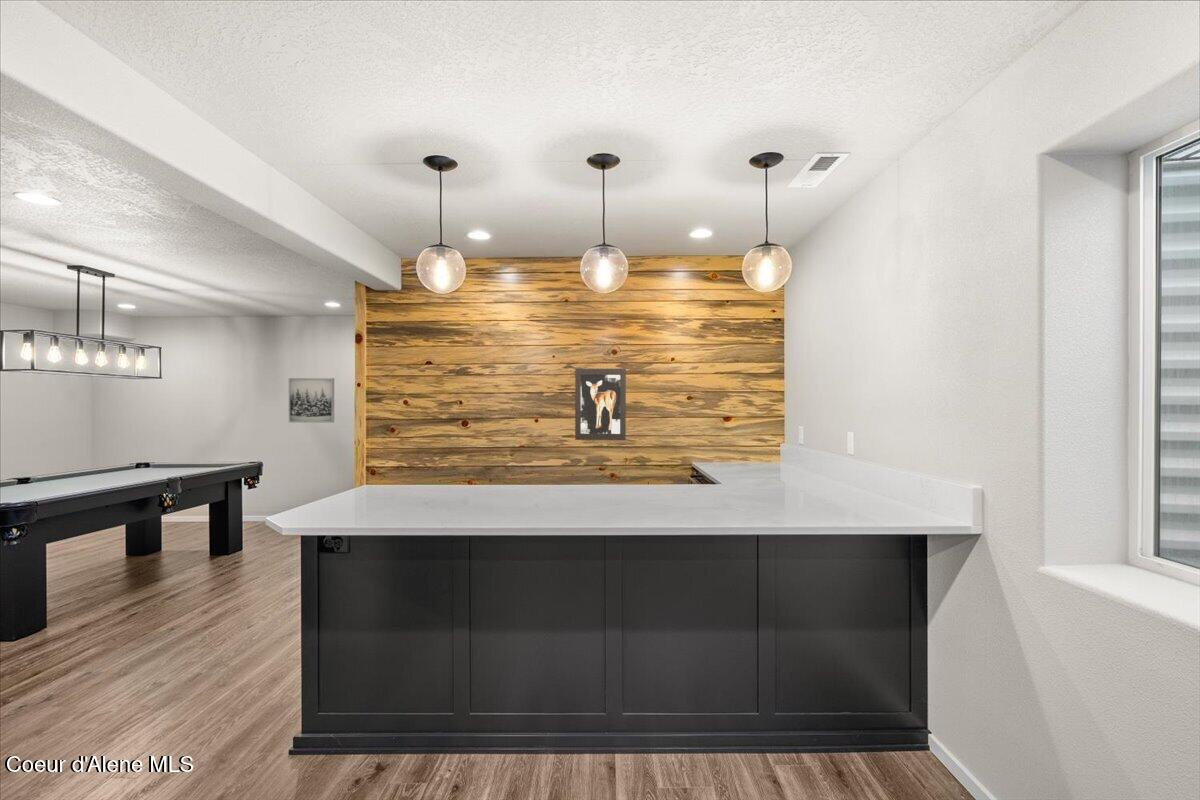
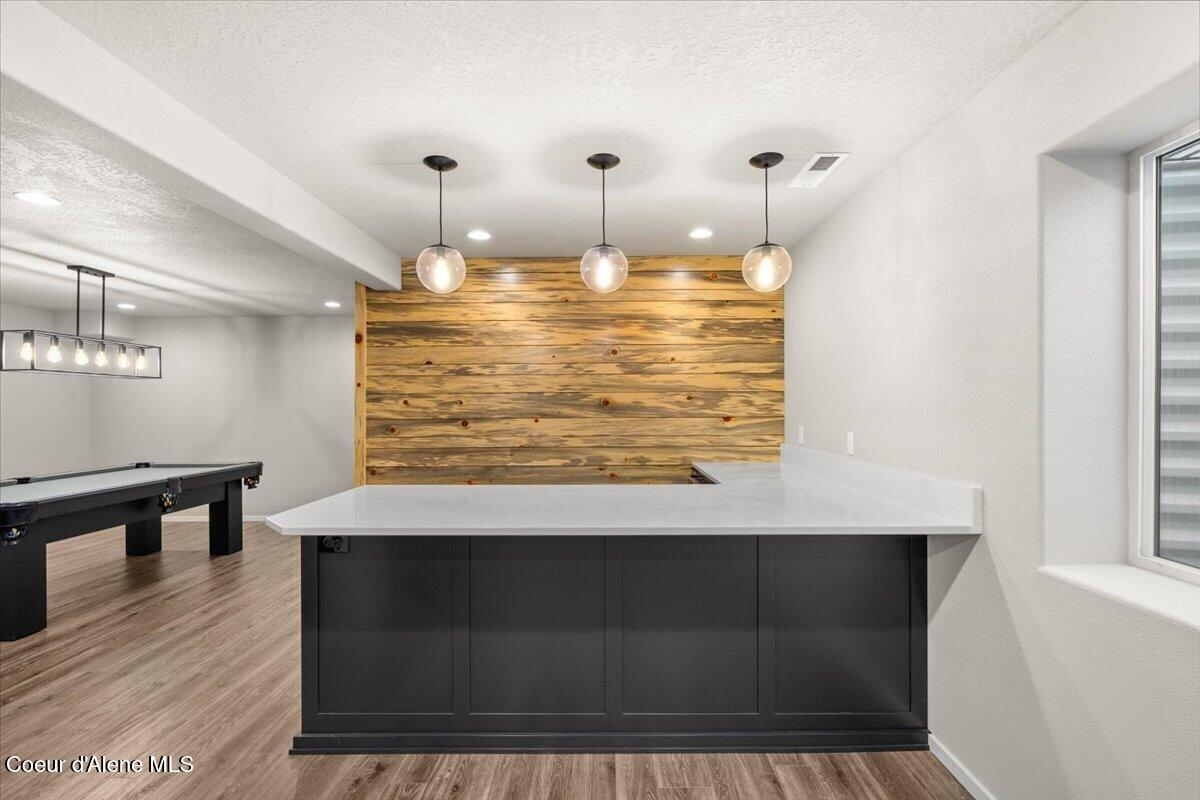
- wall art [288,377,335,424]
- wall art [574,368,627,441]
